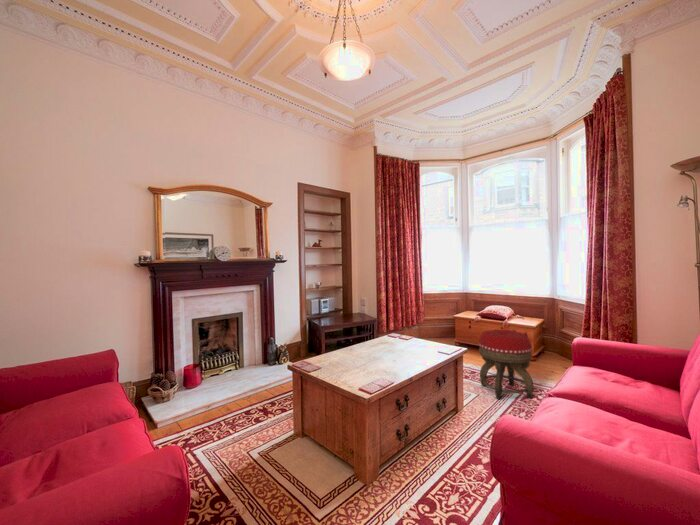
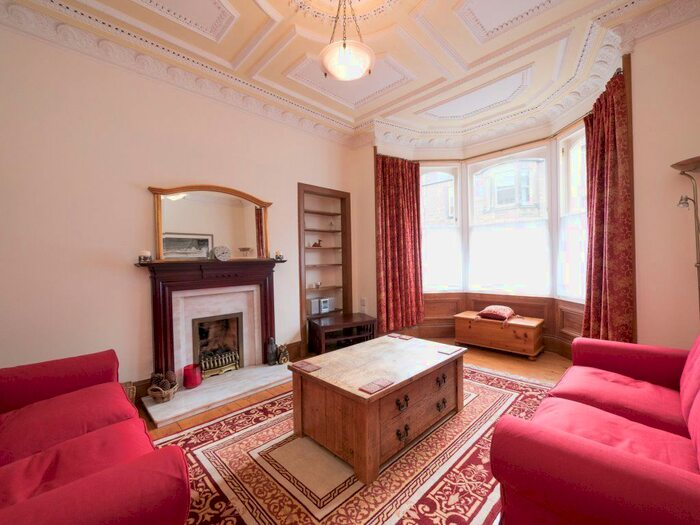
- footstool [478,328,534,400]
